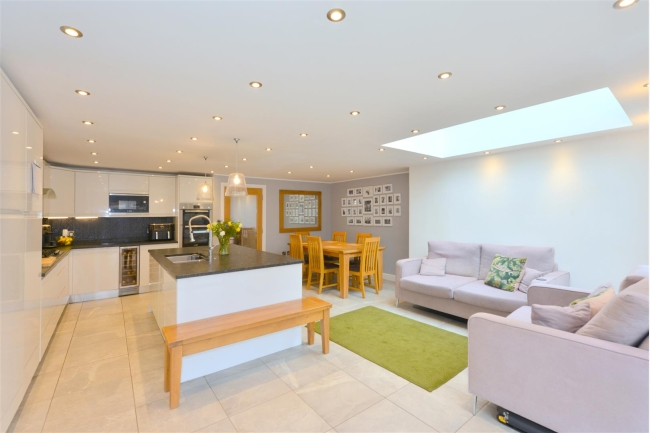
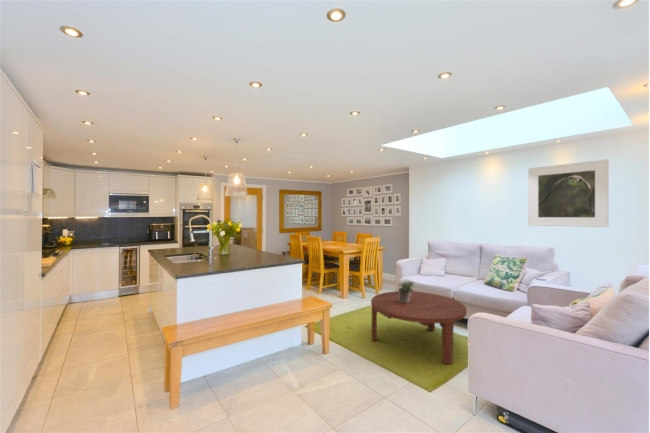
+ coffee table [370,290,468,365]
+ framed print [527,158,610,228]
+ potted plant [397,277,416,302]
